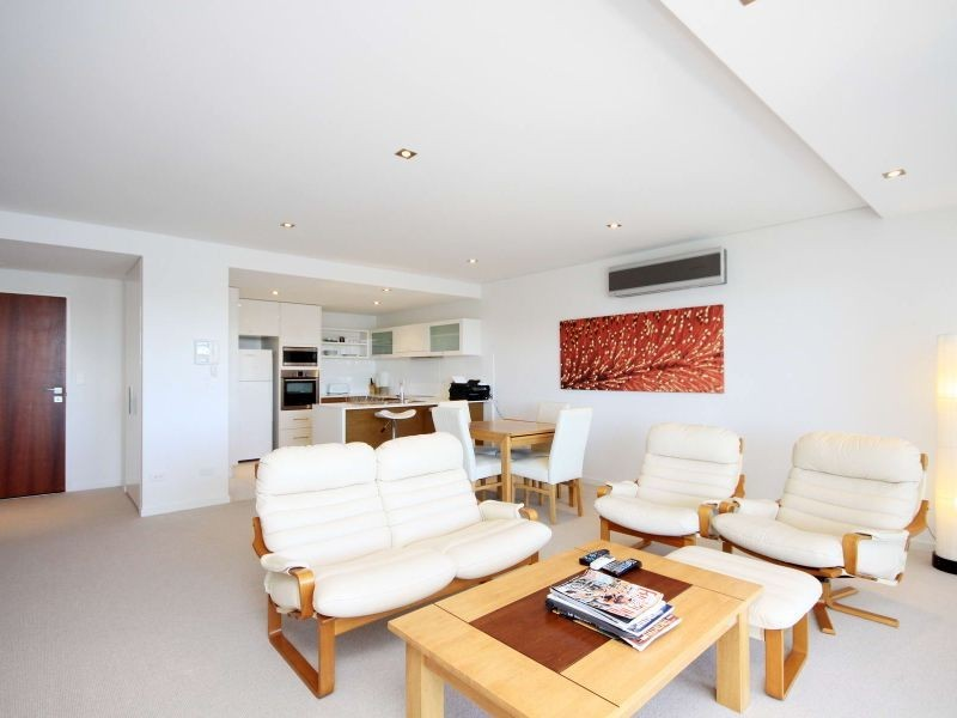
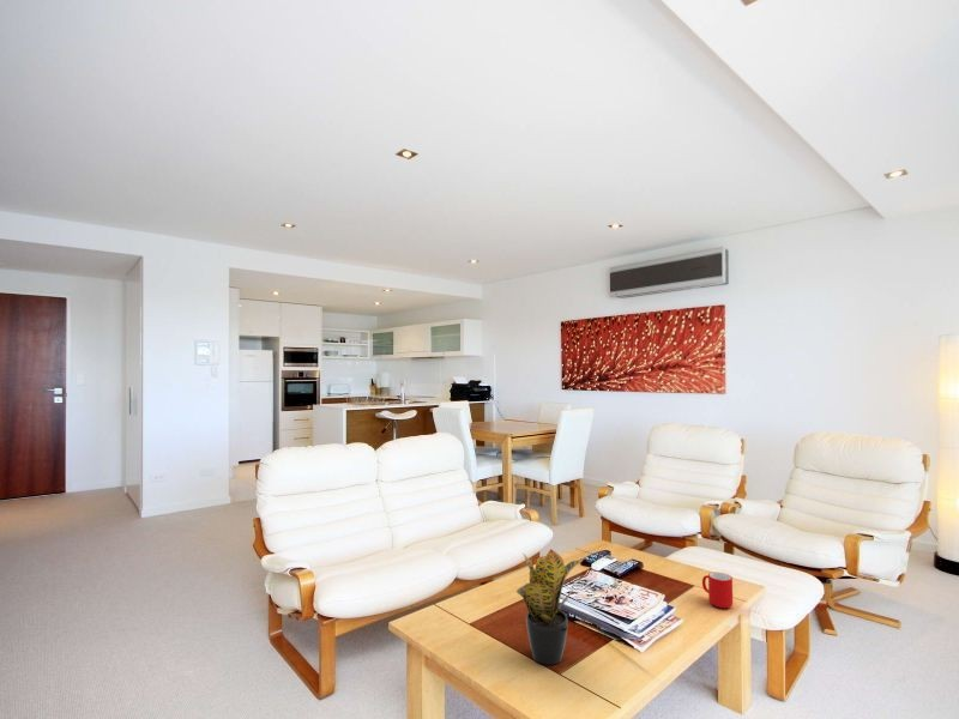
+ potted plant [515,548,586,666]
+ cup [701,570,734,609]
